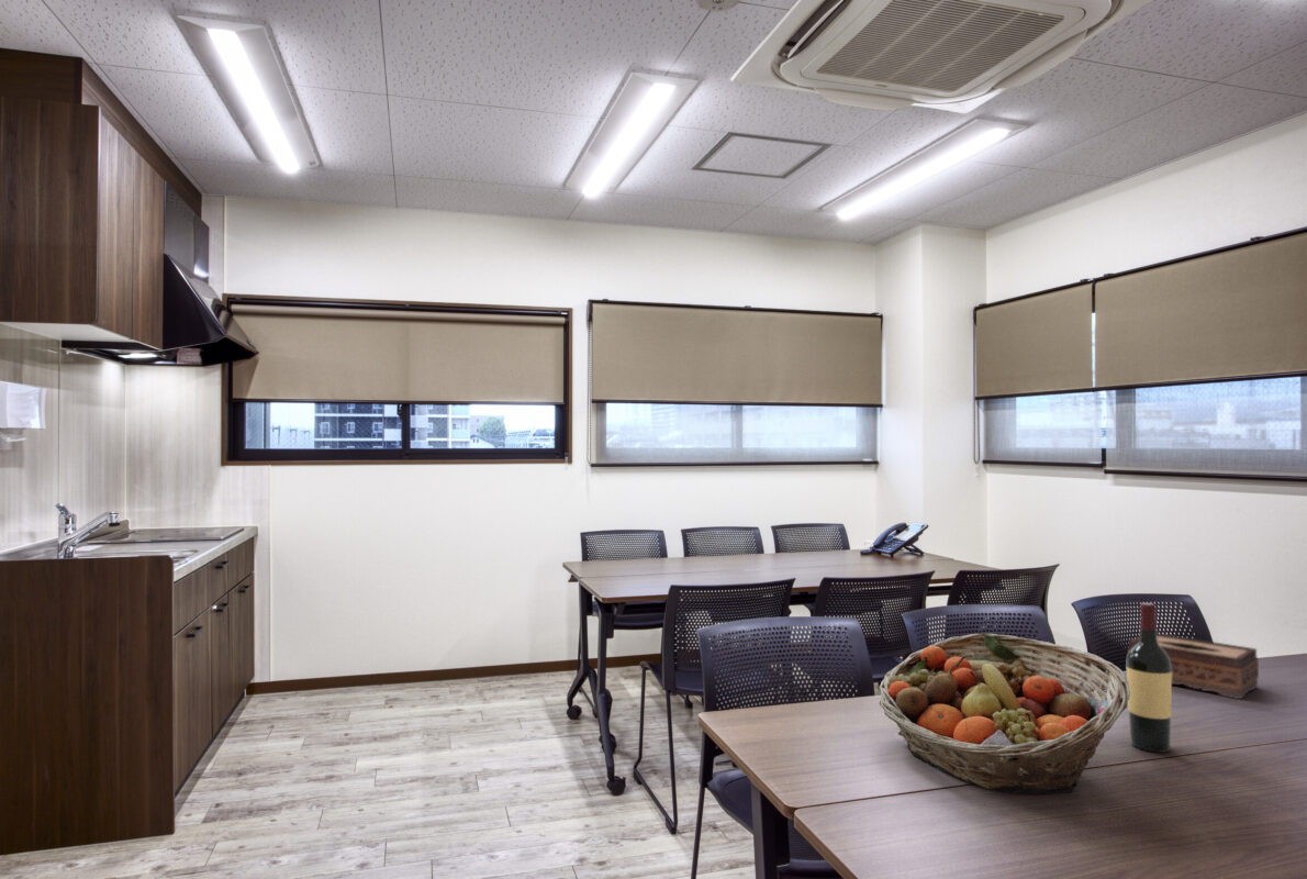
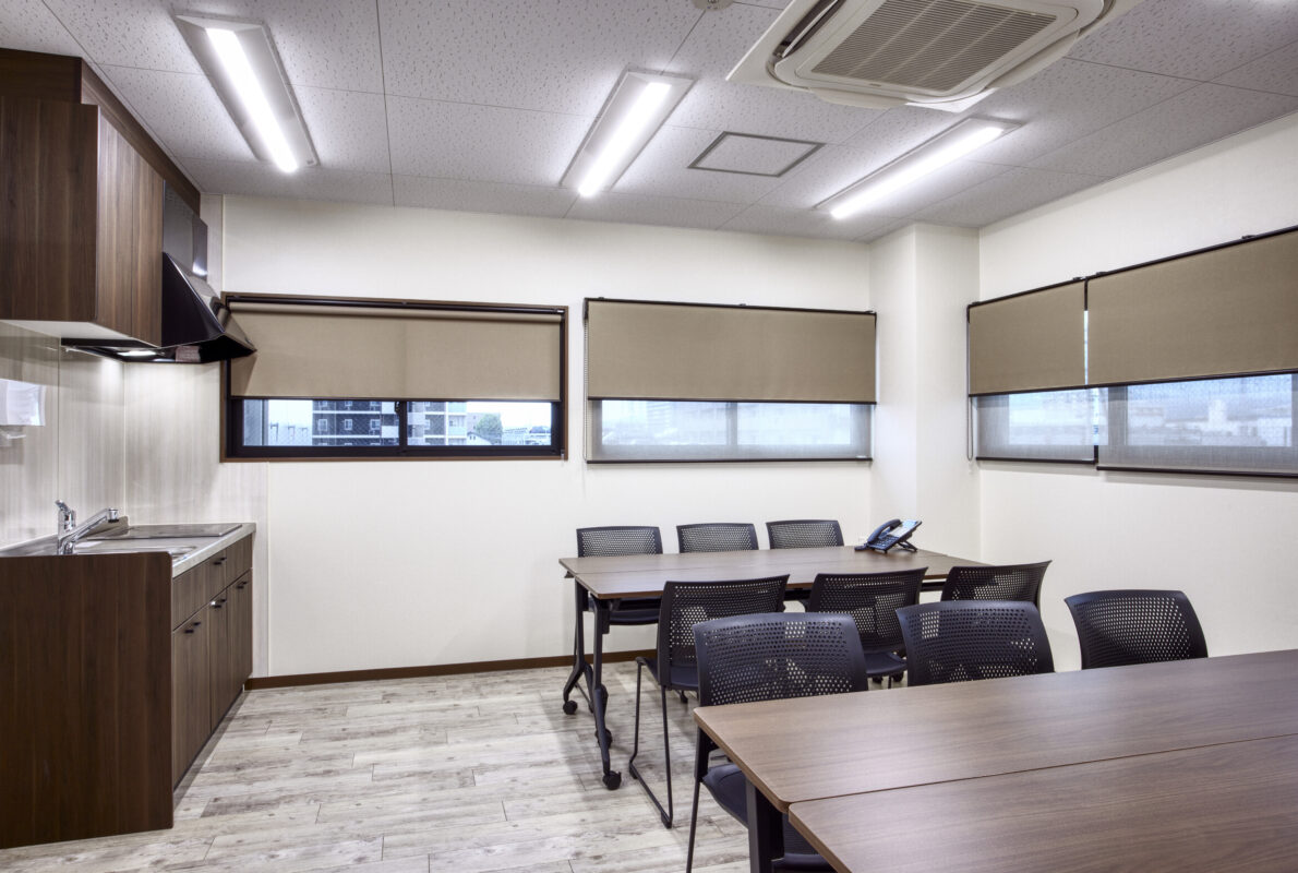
- wine bottle [1125,602,1173,754]
- fruit basket [878,632,1130,795]
- tissue box [1127,632,1260,701]
